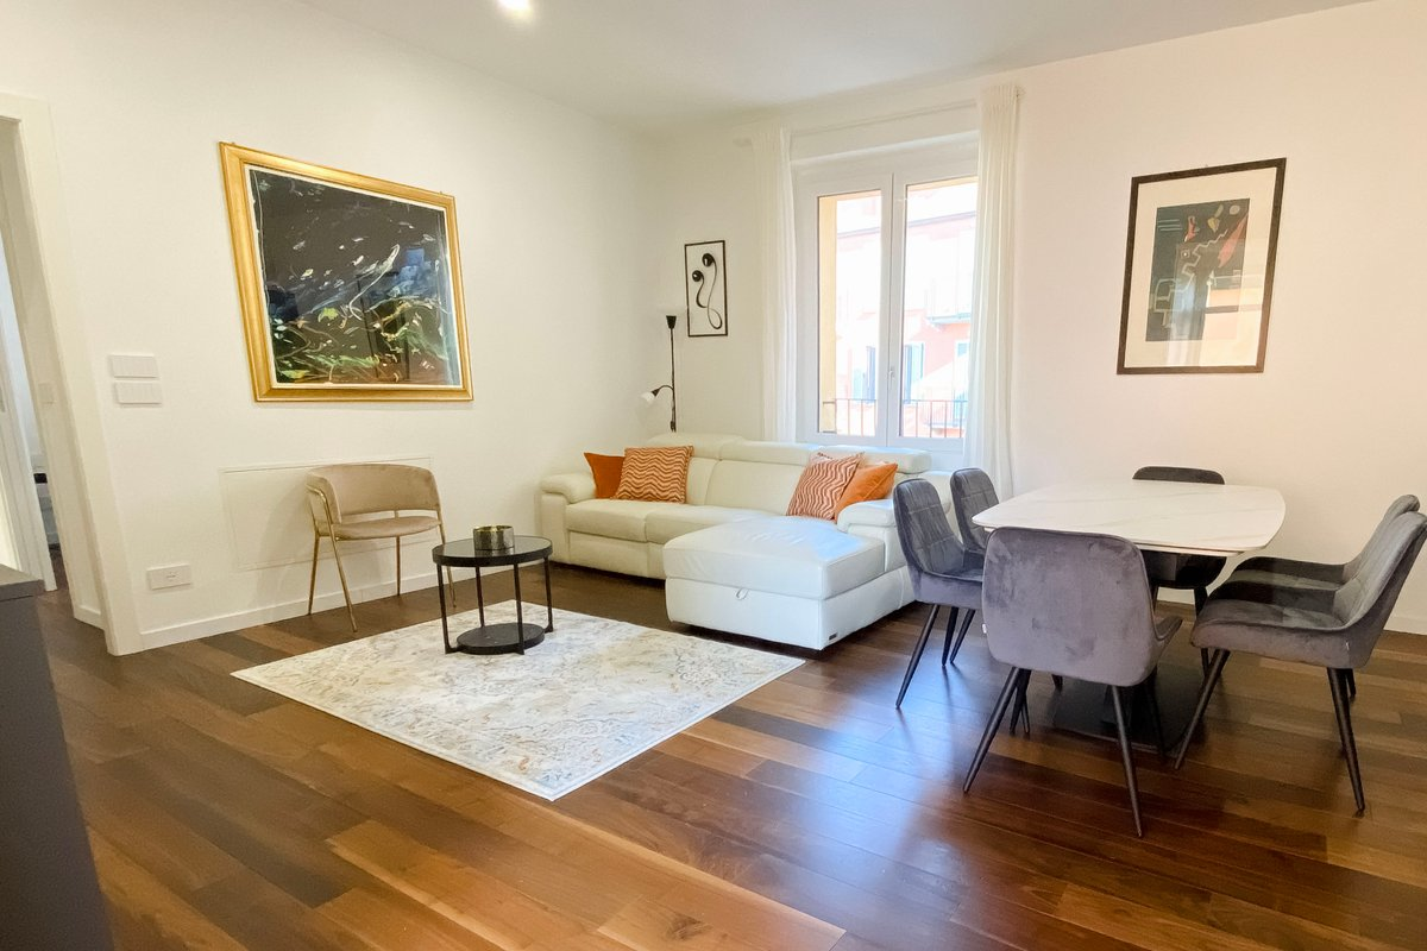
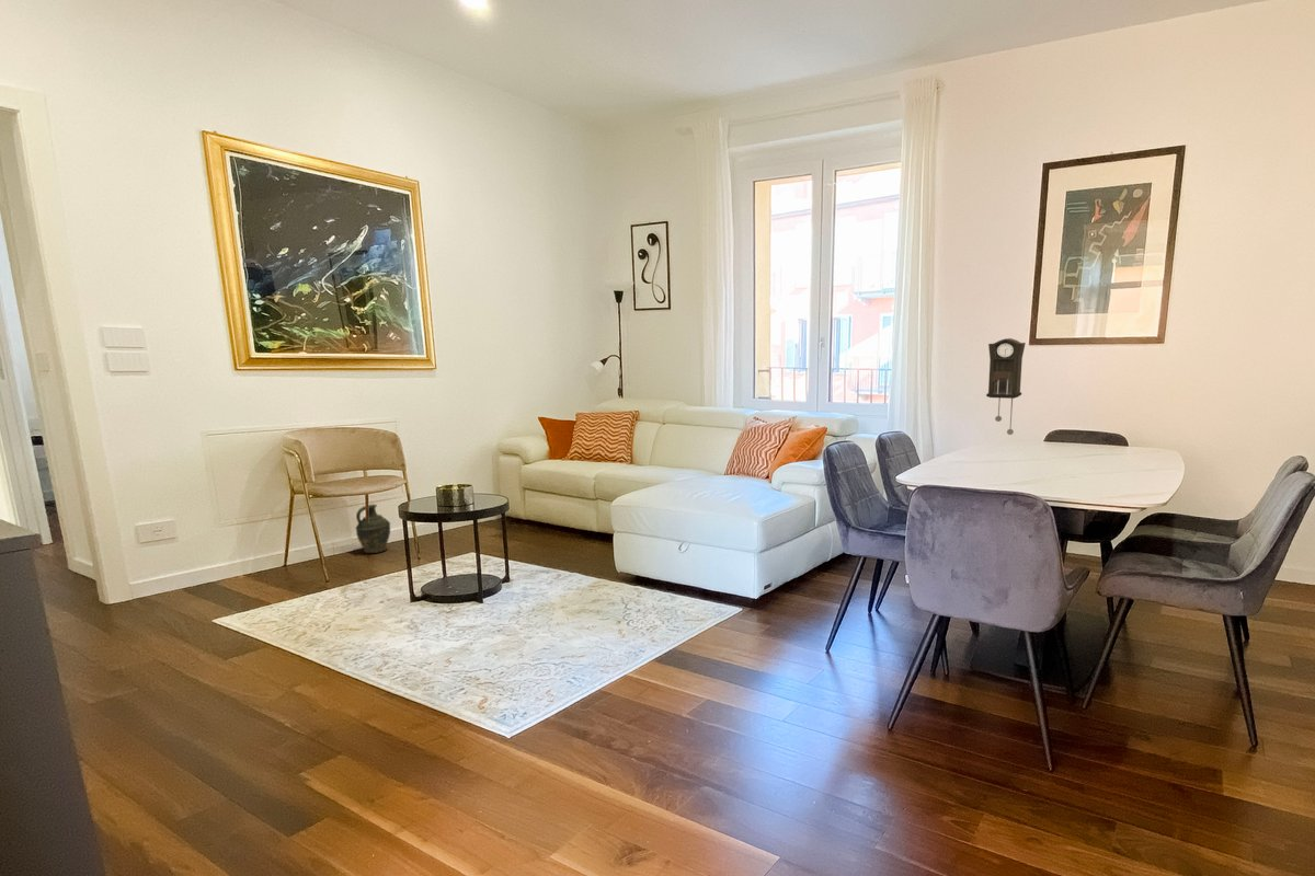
+ ceramic jug [355,504,391,554]
+ pendulum clock [985,337,1027,436]
